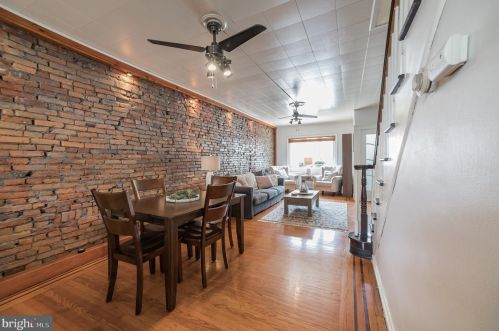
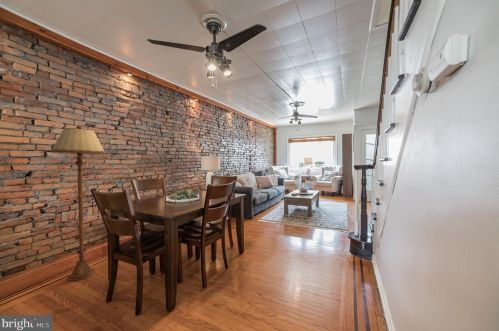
+ floor lamp [49,125,107,282]
